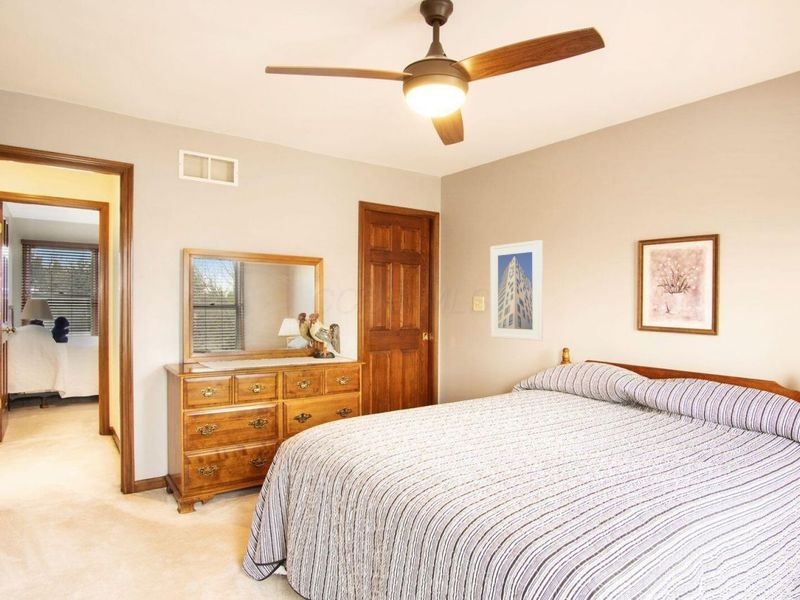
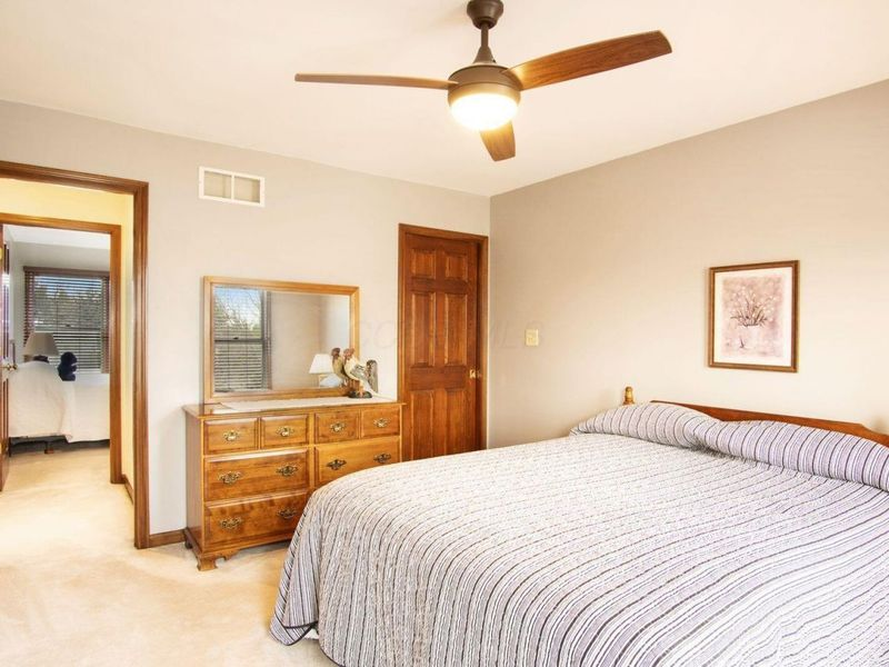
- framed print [489,239,544,342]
